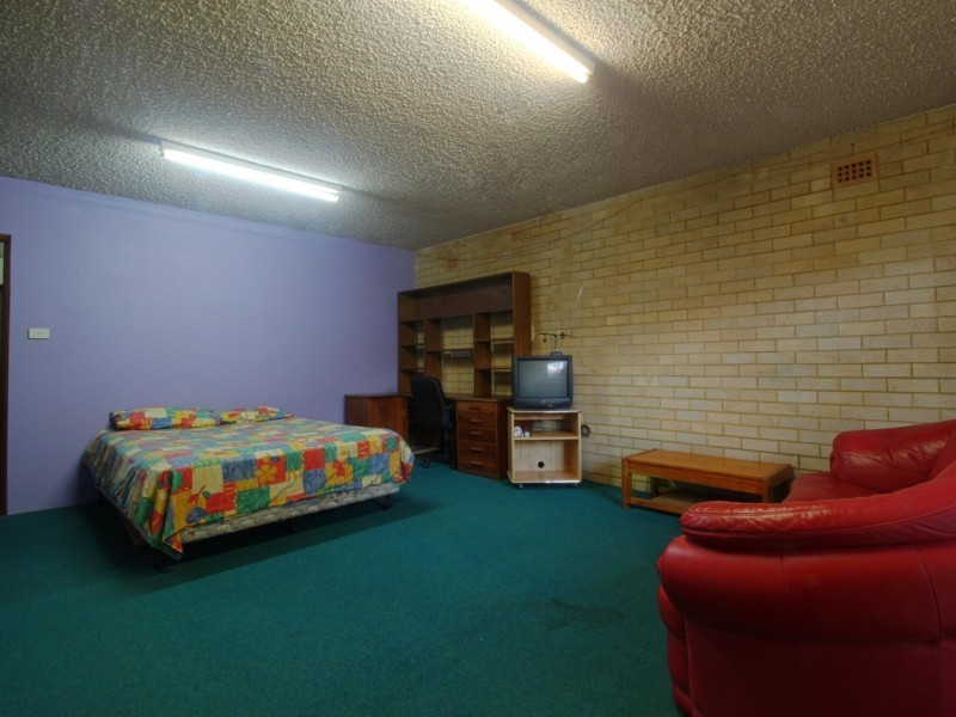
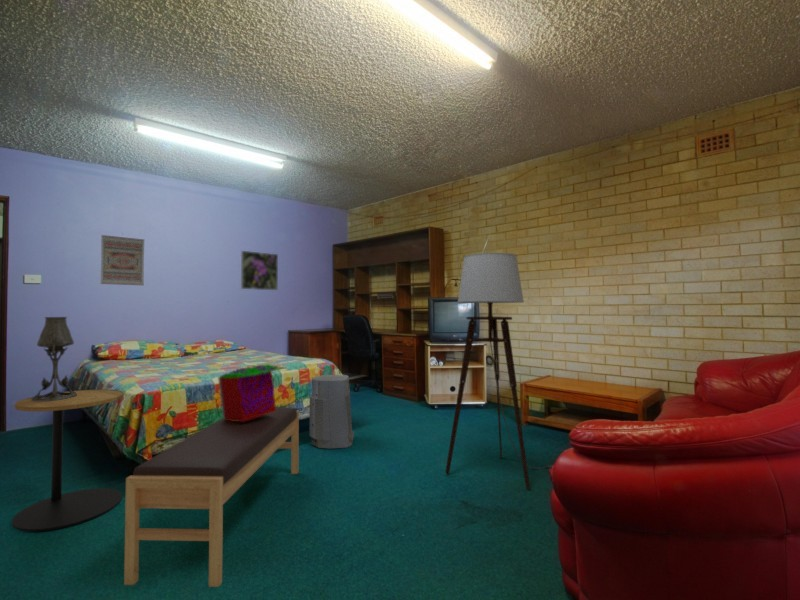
+ table lamp [31,316,77,401]
+ bench [123,406,300,588]
+ wall art [100,234,145,286]
+ air purifier [309,374,355,450]
+ decorative box [217,363,286,422]
+ floor lamp [444,252,553,490]
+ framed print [240,250,279,291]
+ side table [11,388,125,532]
